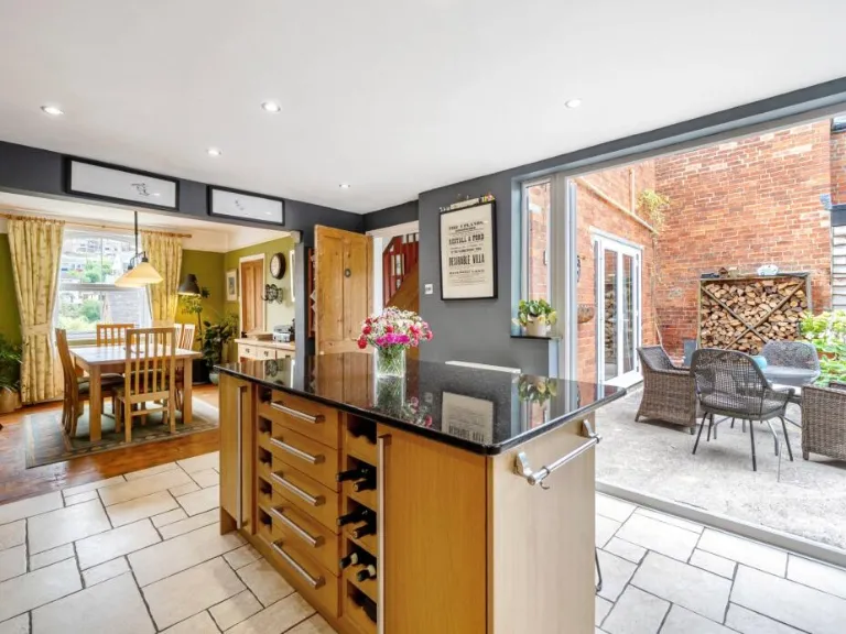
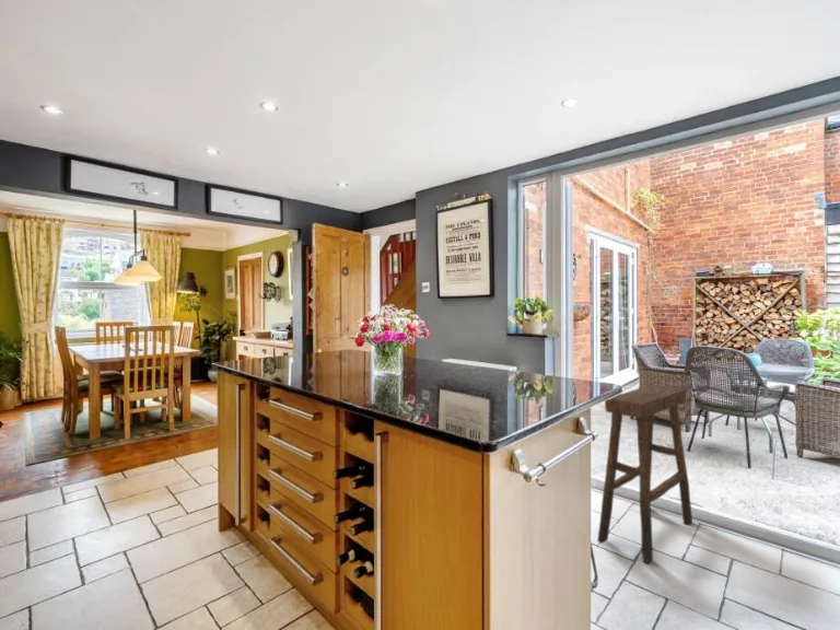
+ stool [596,384,693,564]
